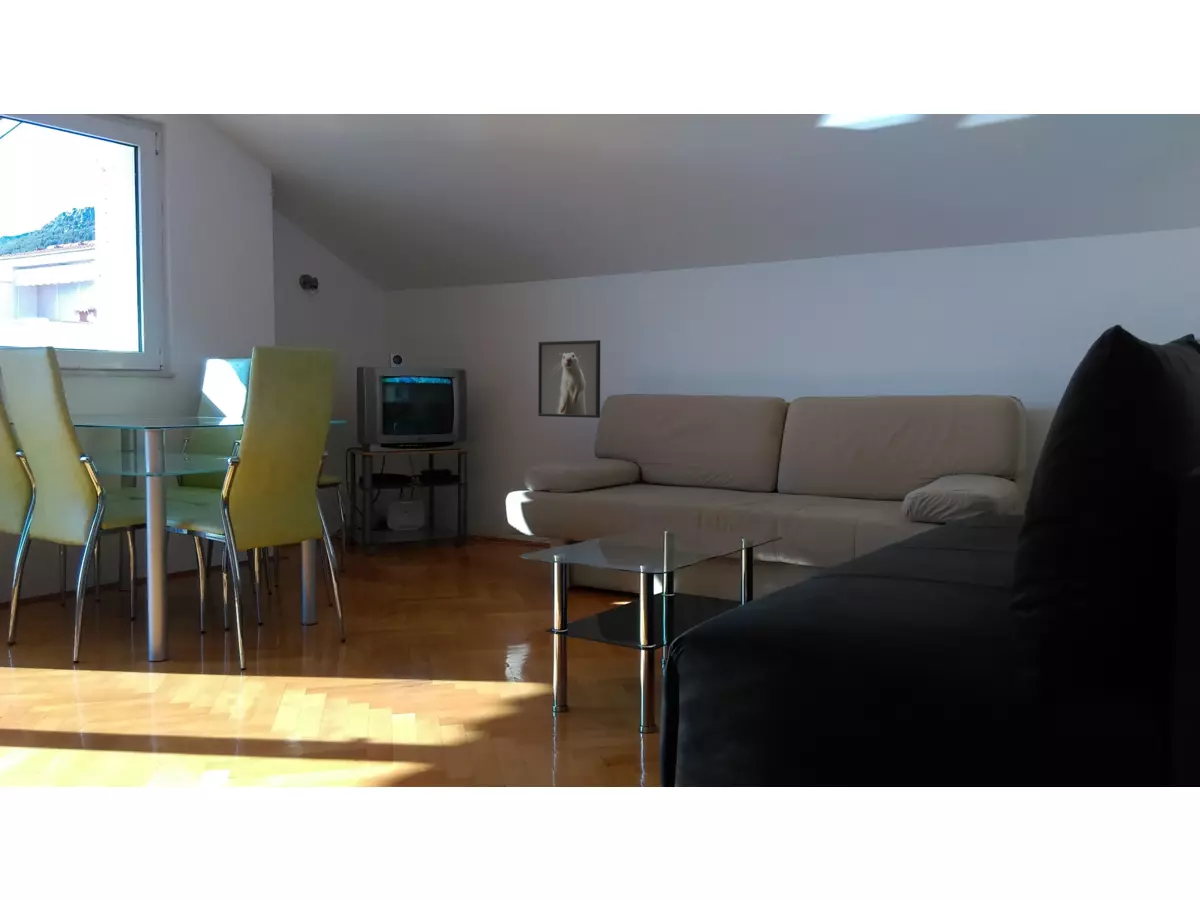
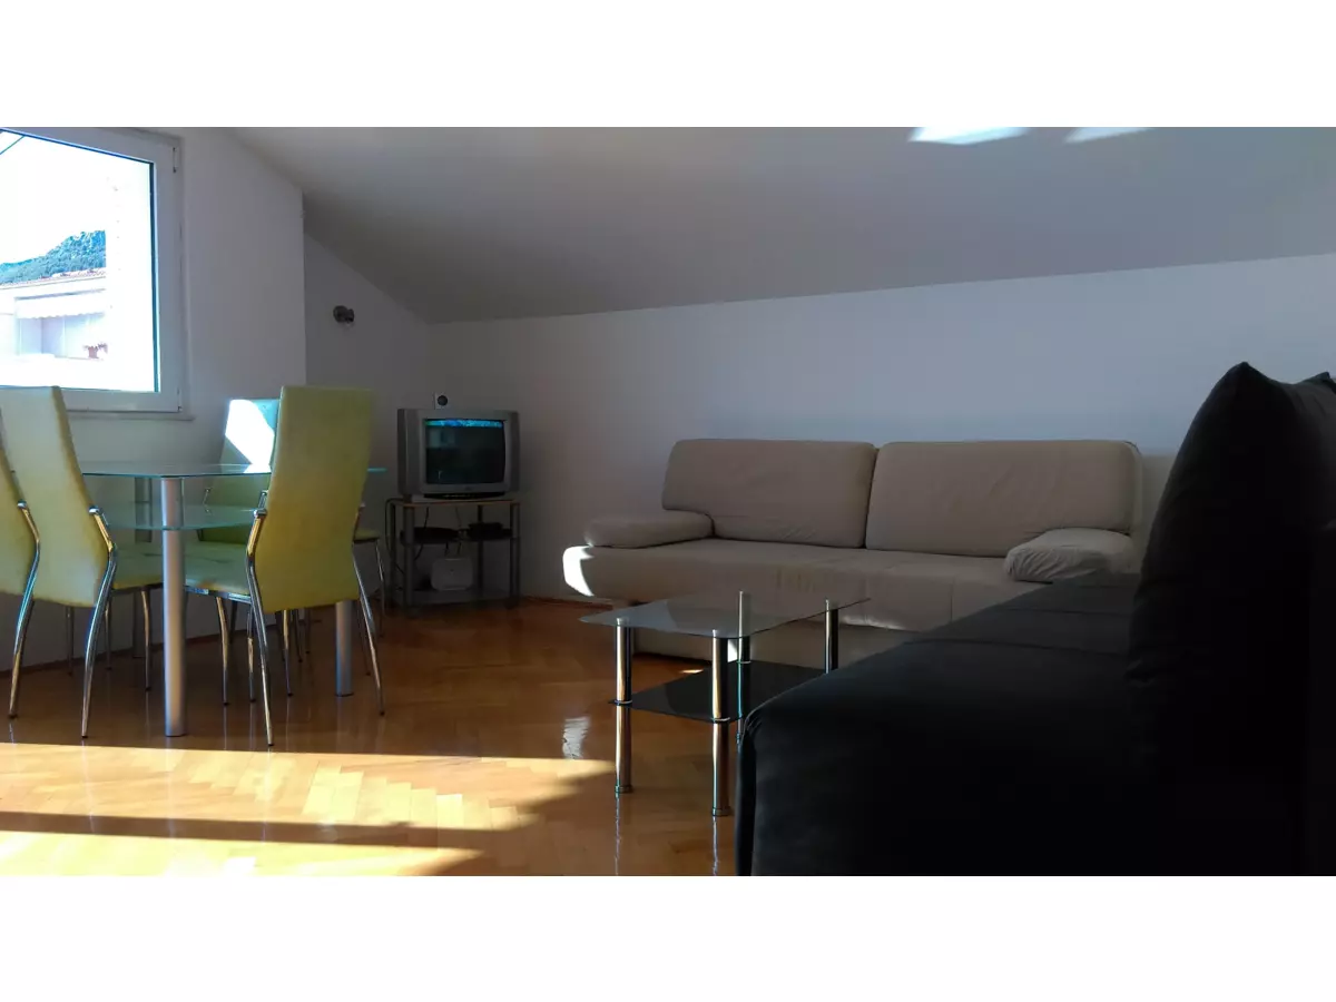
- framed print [537,339,601,419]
